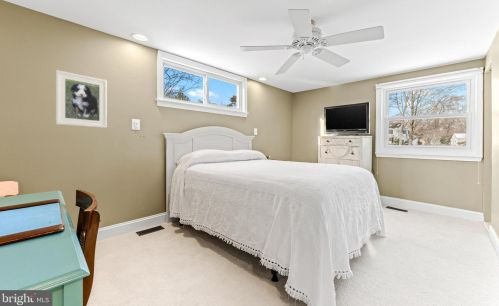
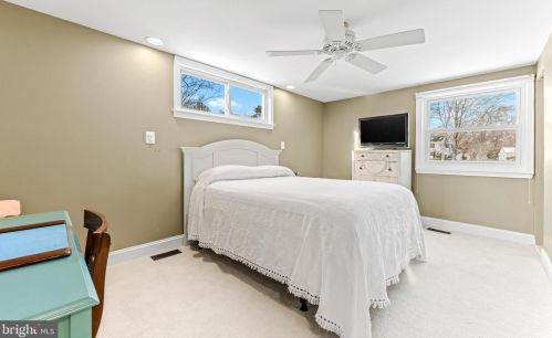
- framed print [55,69,108,129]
